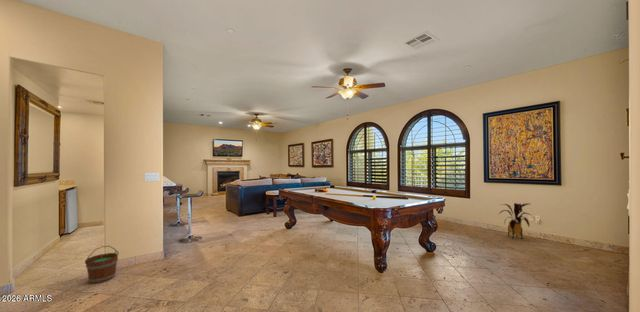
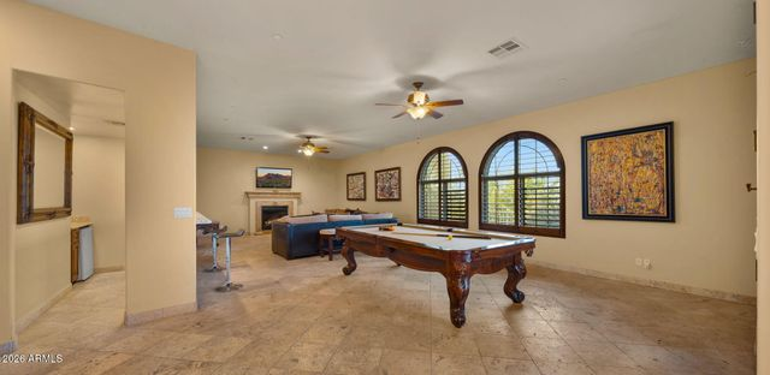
- wooden bucket [84,245,120,284]
- house plant [496,202,537,240]
